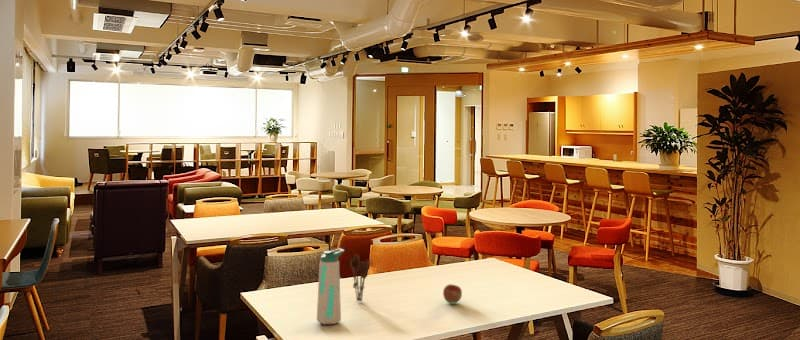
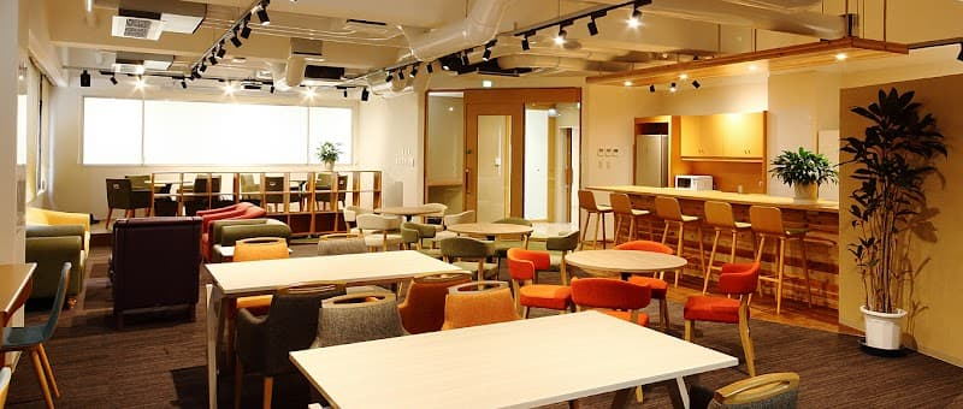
- water bottle [316,247,345,325]
- utensil holder [349,253,371,303]
- fruit [442,283,463,305]
